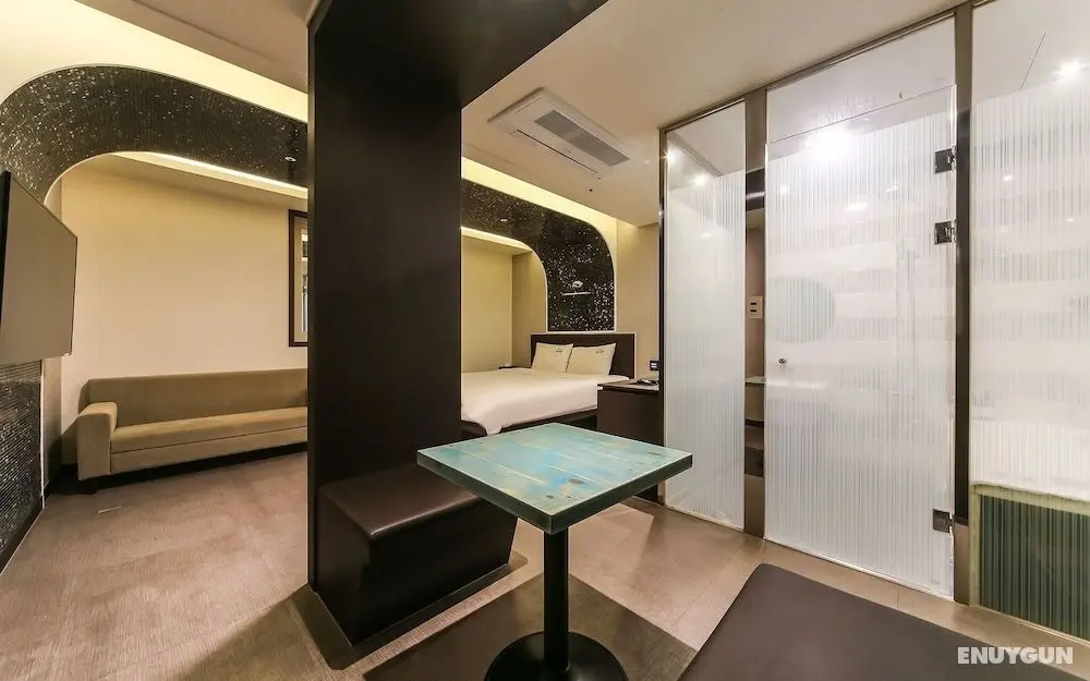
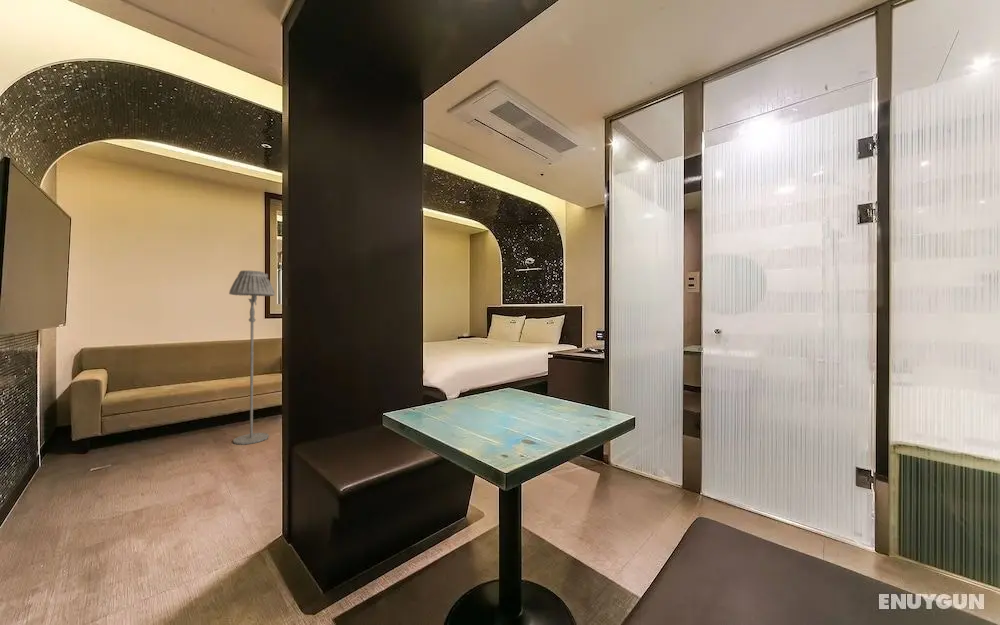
+ floor lamp [228,269,276,446]
